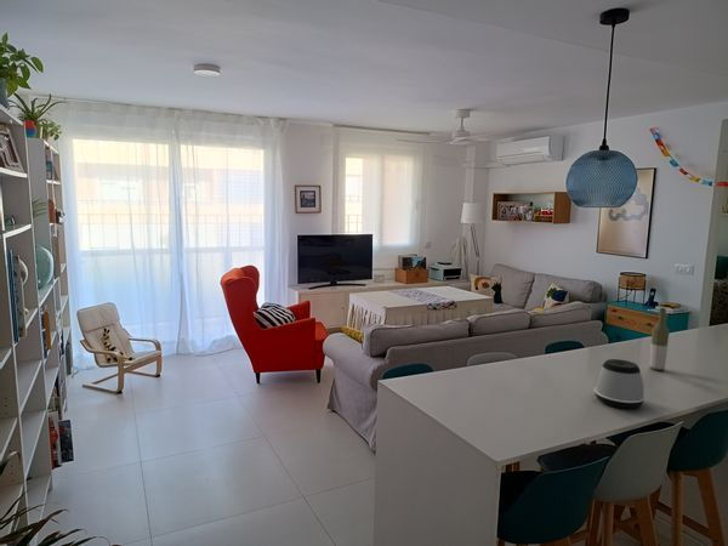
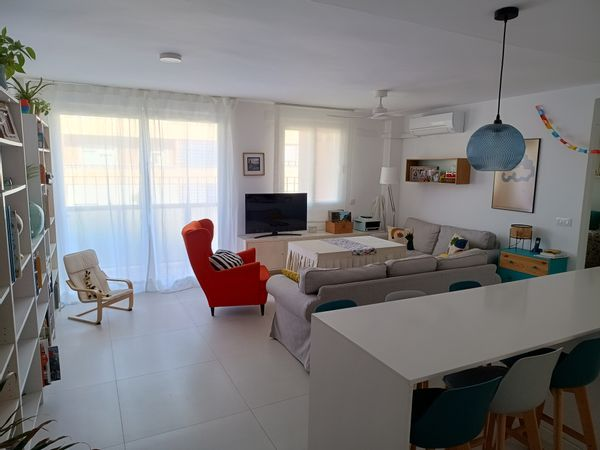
- bottle [649,307,671,371]
- speaker [593,358,645,410]
